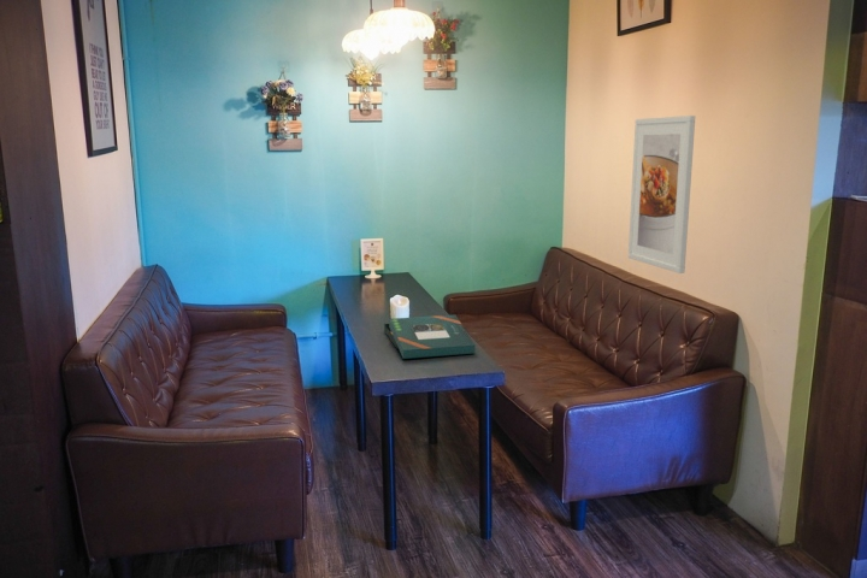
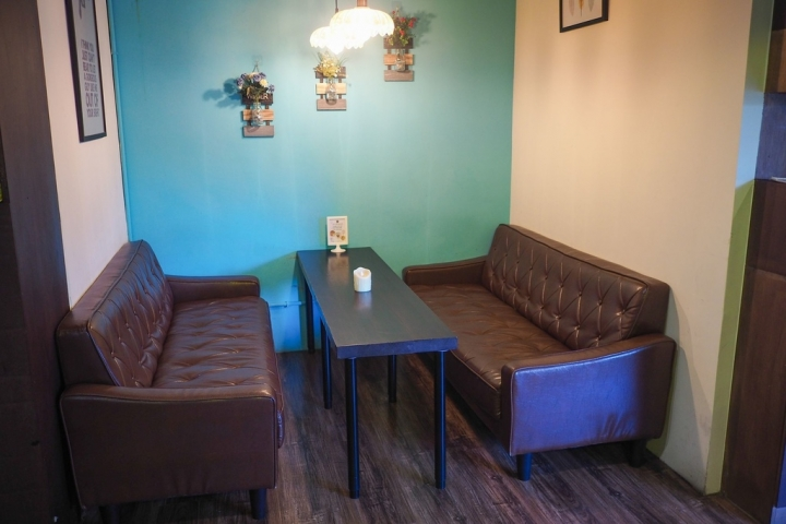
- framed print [627,114,696,275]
- board game [383,314,477,360]
